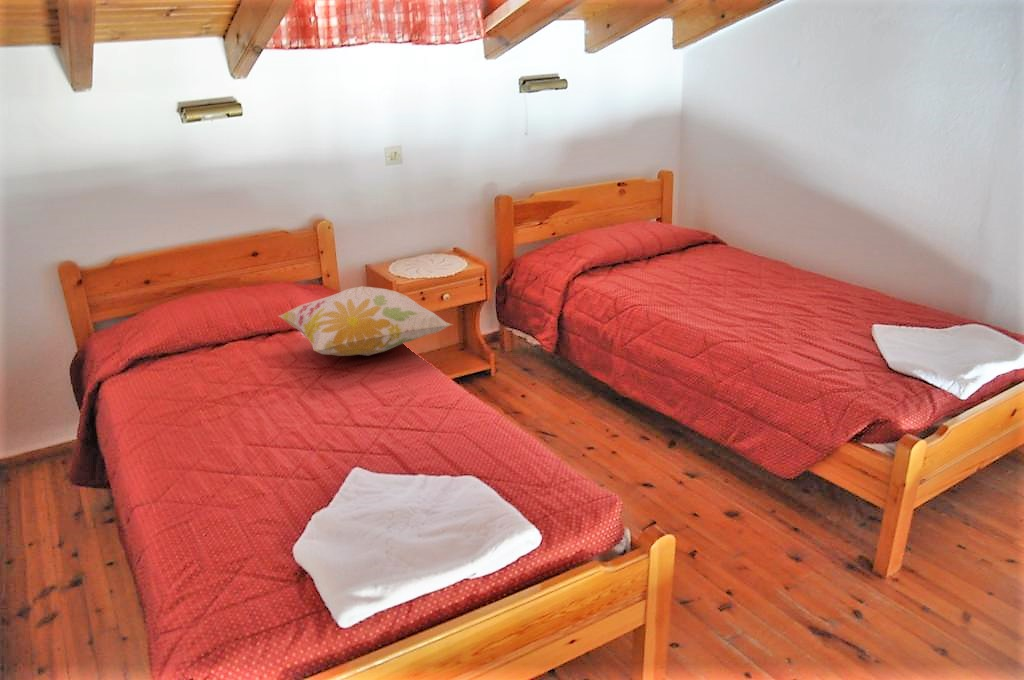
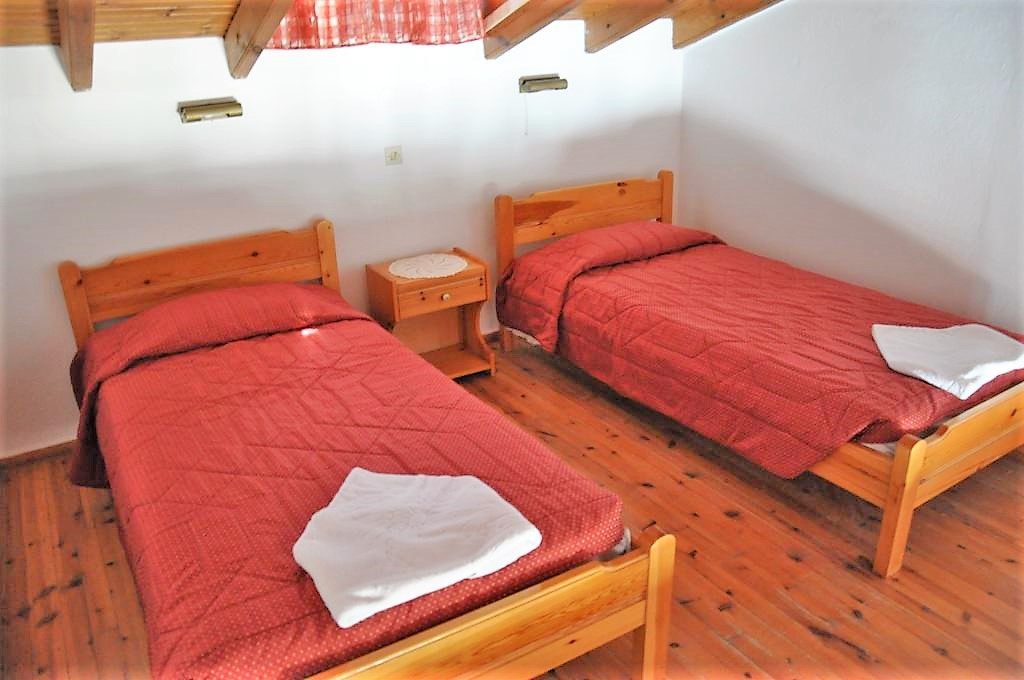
- decorative pillow [277,285,454,357]
